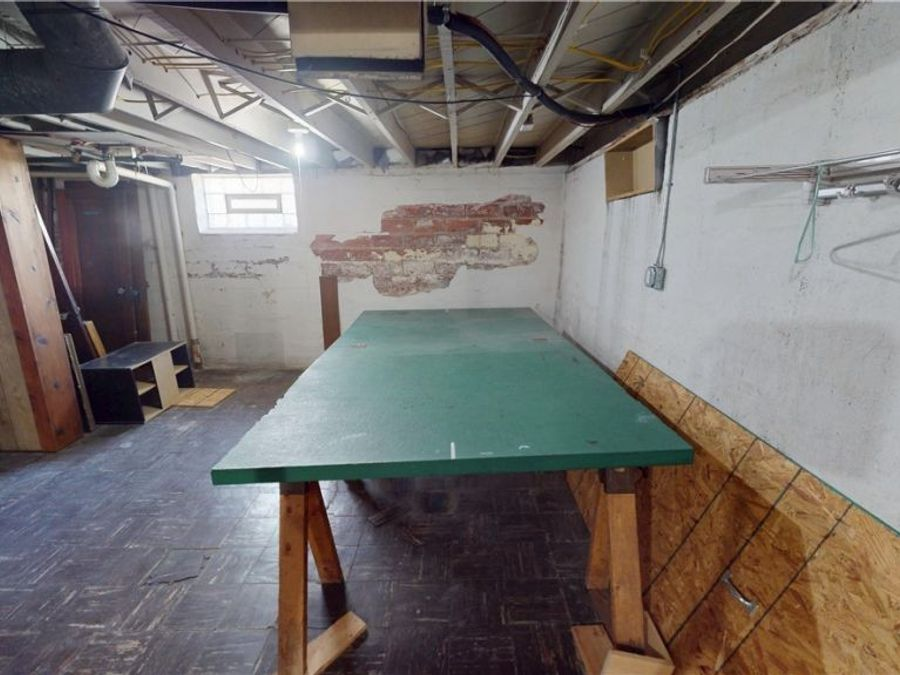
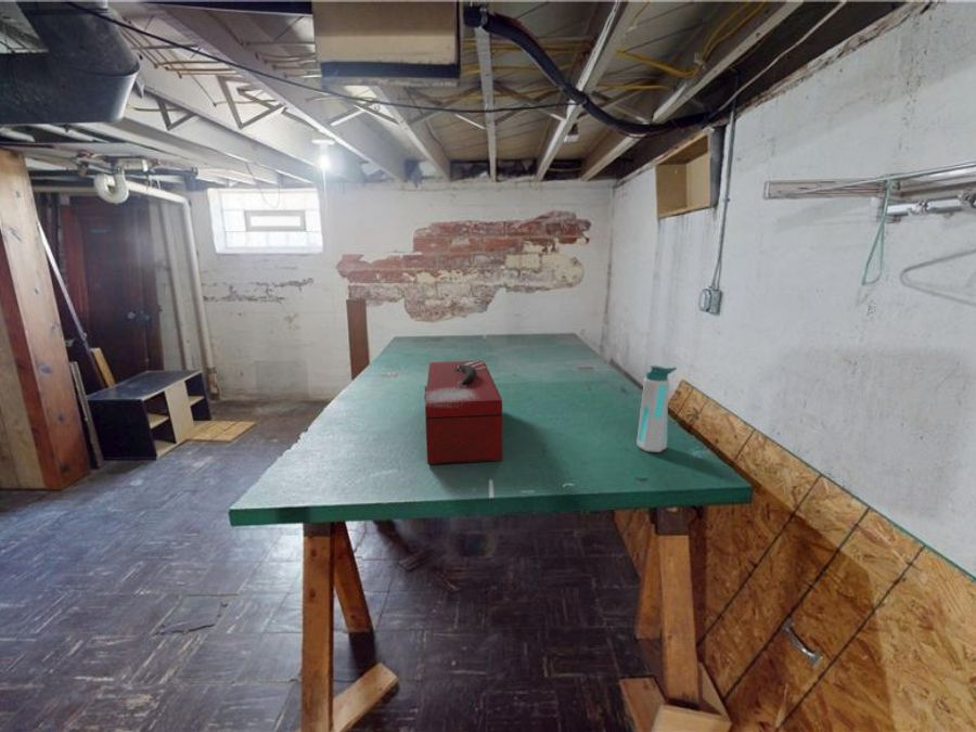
+ water bottle [635,364,678,453]
+ toolbox [423,360,503,465]
